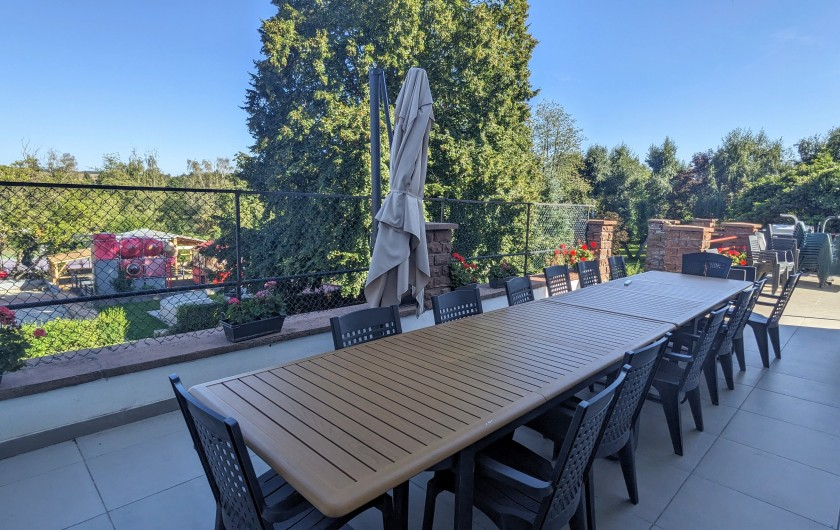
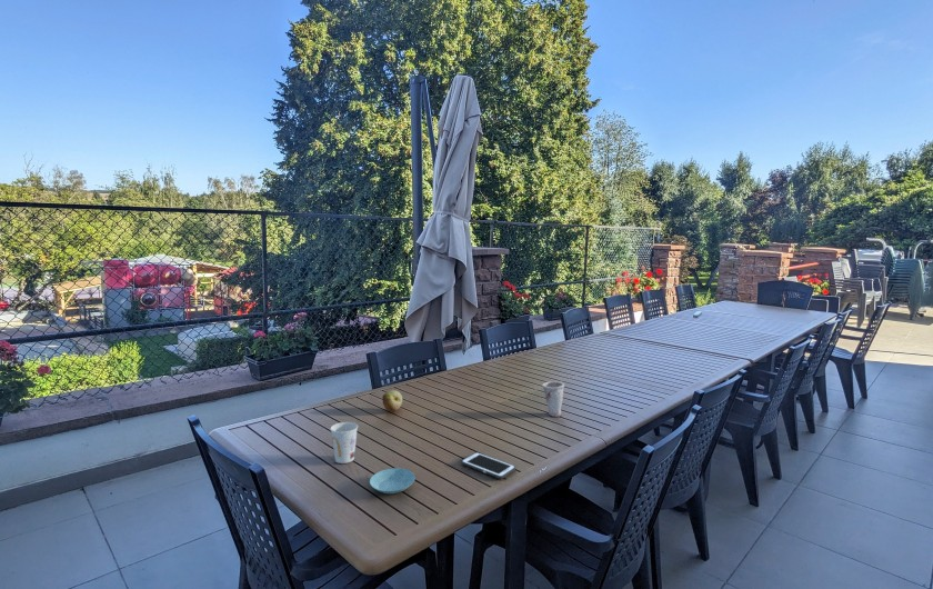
+ saucer [369,467,417,495]
+ cup [329,421,359,465]
+ fruit [381,389,403,412]
+ cell phone [460,451,516,480]
+ cup [541,380,565,418]
